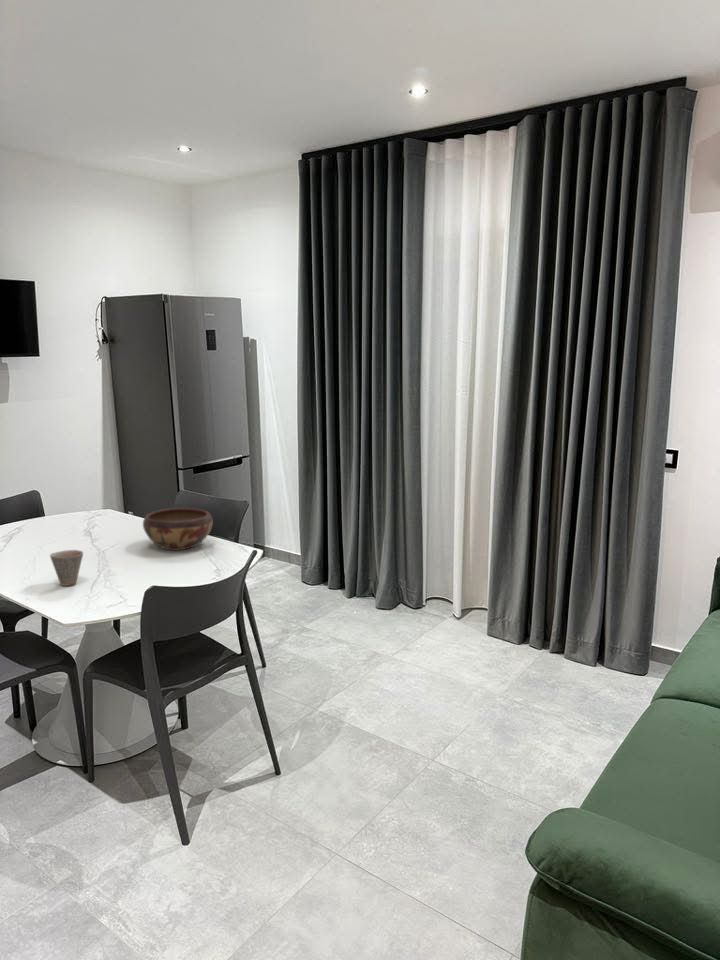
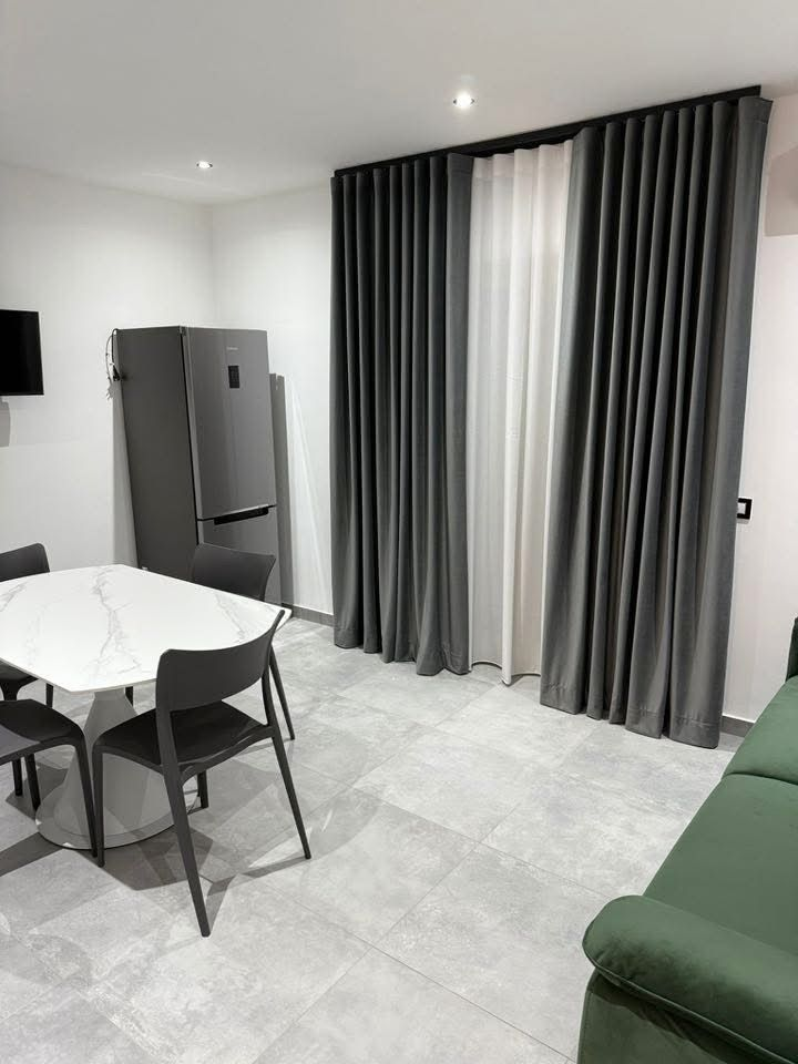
- decorative bowl [142,507,214,551]
- cup [49,549,84,587]
